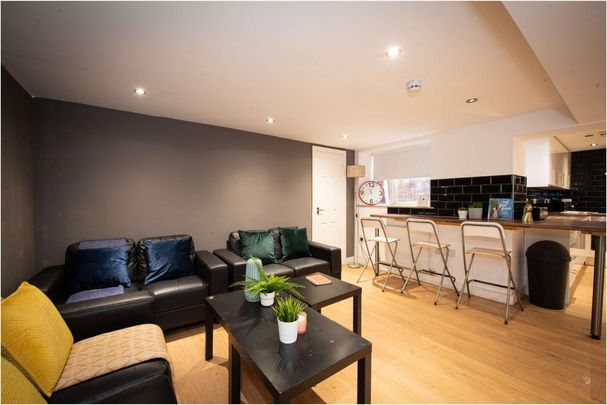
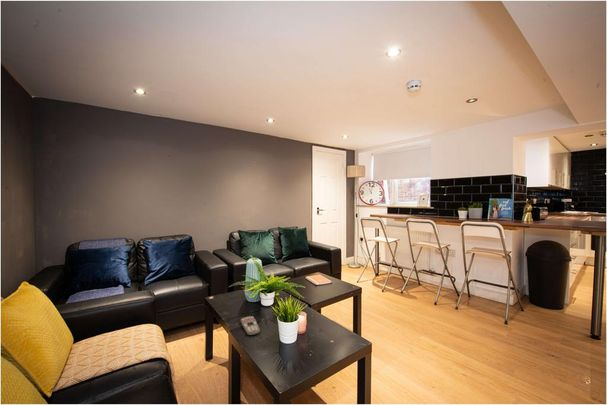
+ remote control [240,315,261,336]
